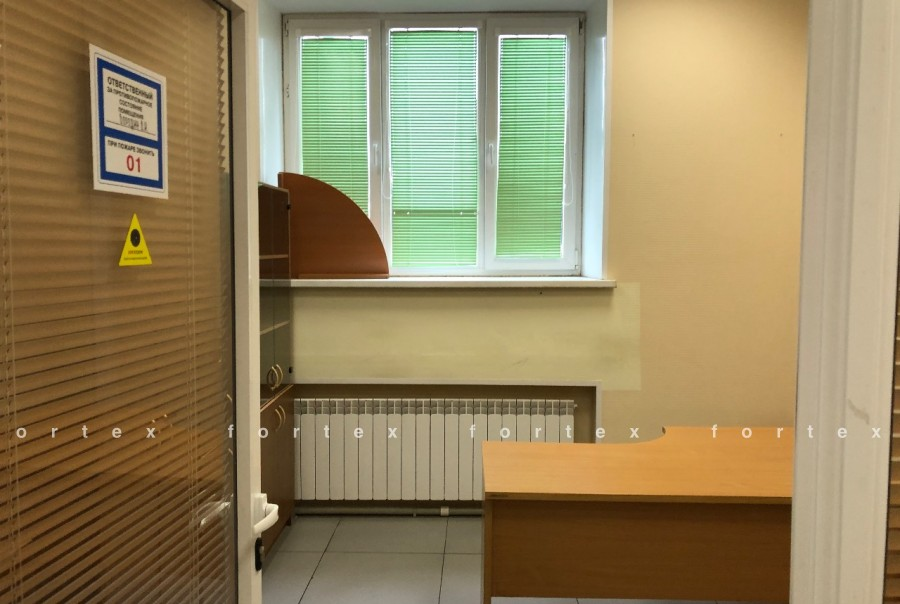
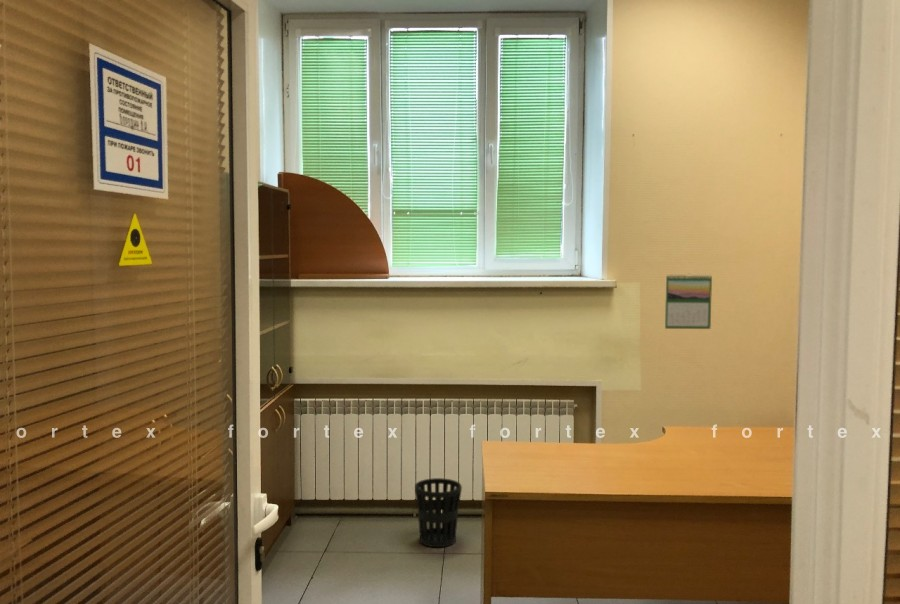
+ calendar [664,273,713,330]
+ wastebasket [414,477,463,548]
